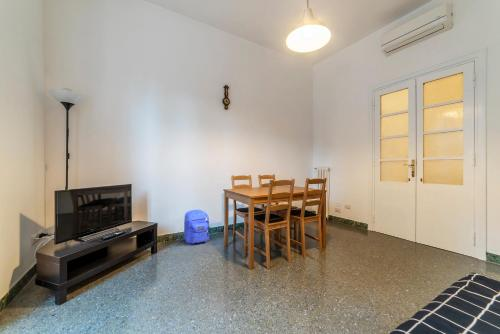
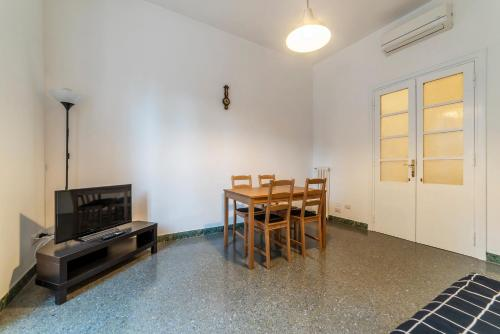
- backpack [182,209,211,245]
